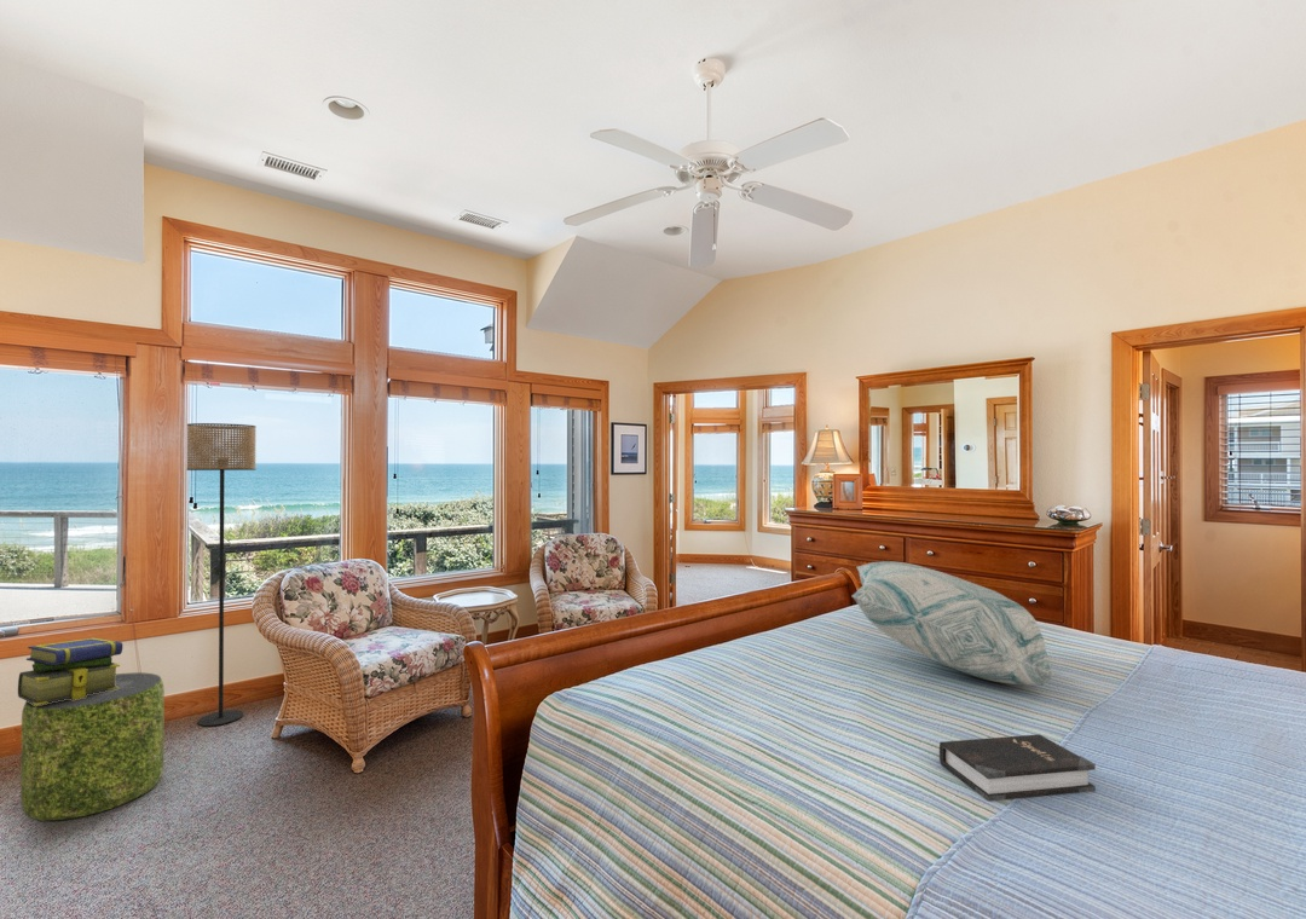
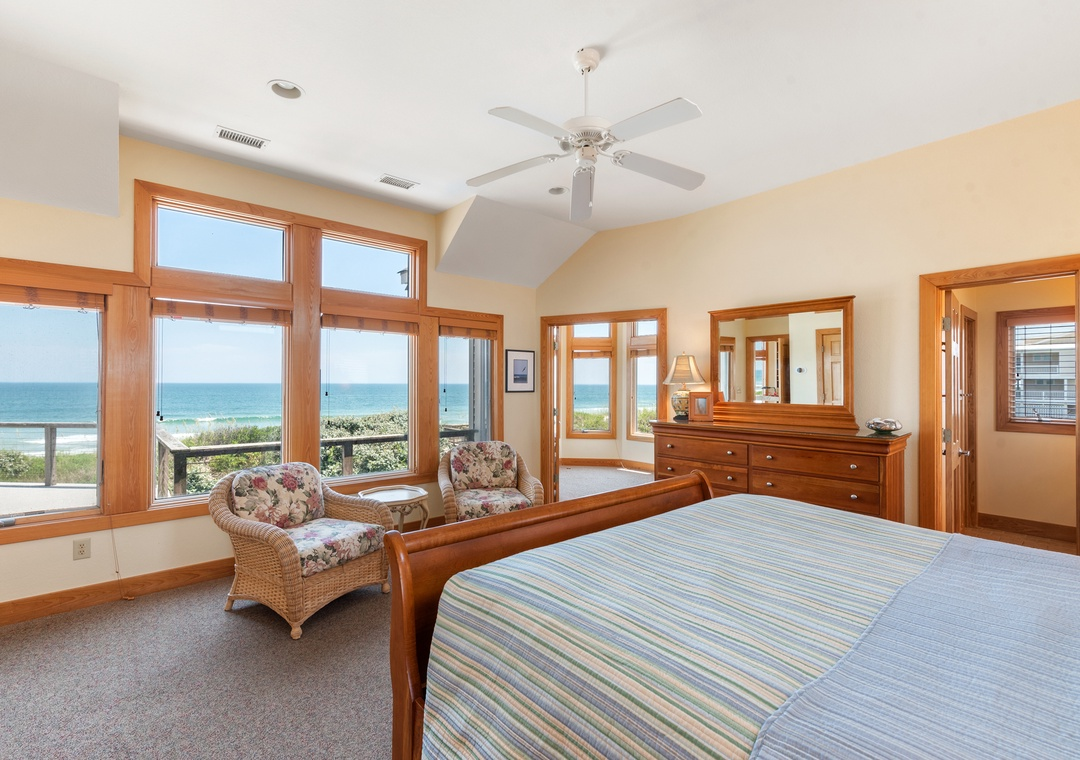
- hardback book [938,734,1097,803]
- floor lamp [186,422,258,728]
- stack of books [17,637,123,706]
- pouf [19,671,166,822]
- decorative pillow [851,560,1056,687]
